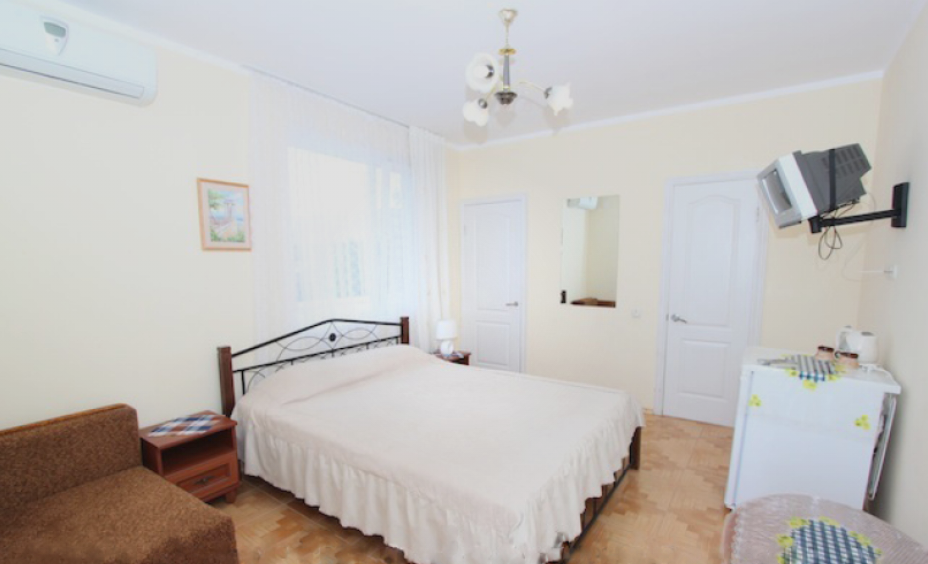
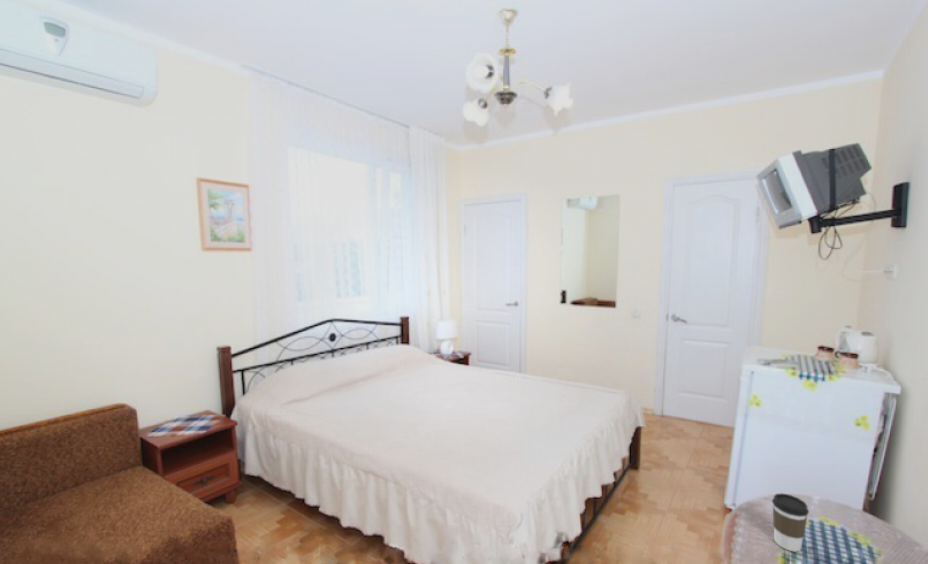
+ coffee cup [771,492,810,553]
